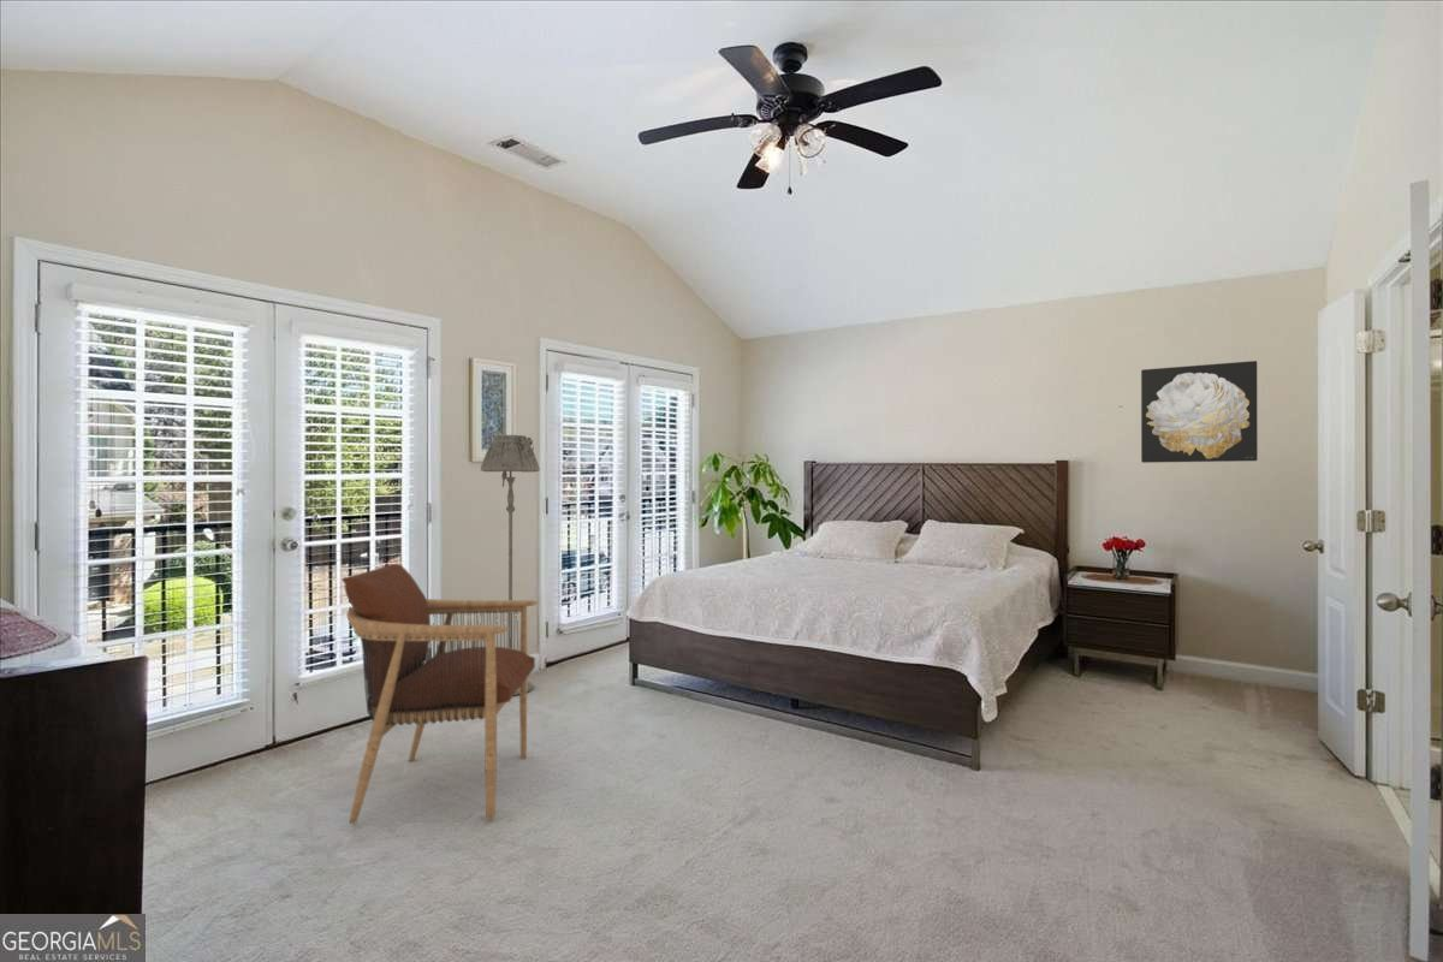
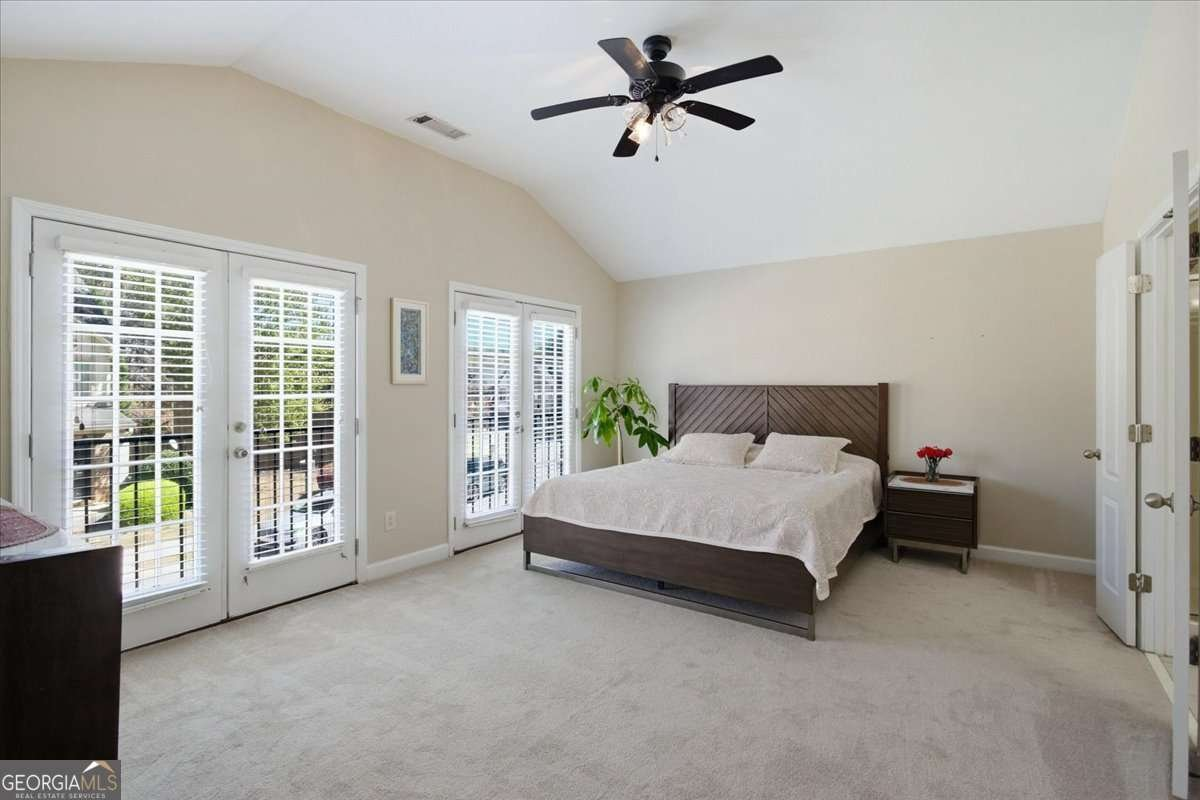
- floor lamp [480,434,541,696]
- armchair [340,563,540,825]
- wall art [1140,360,1259,464]
